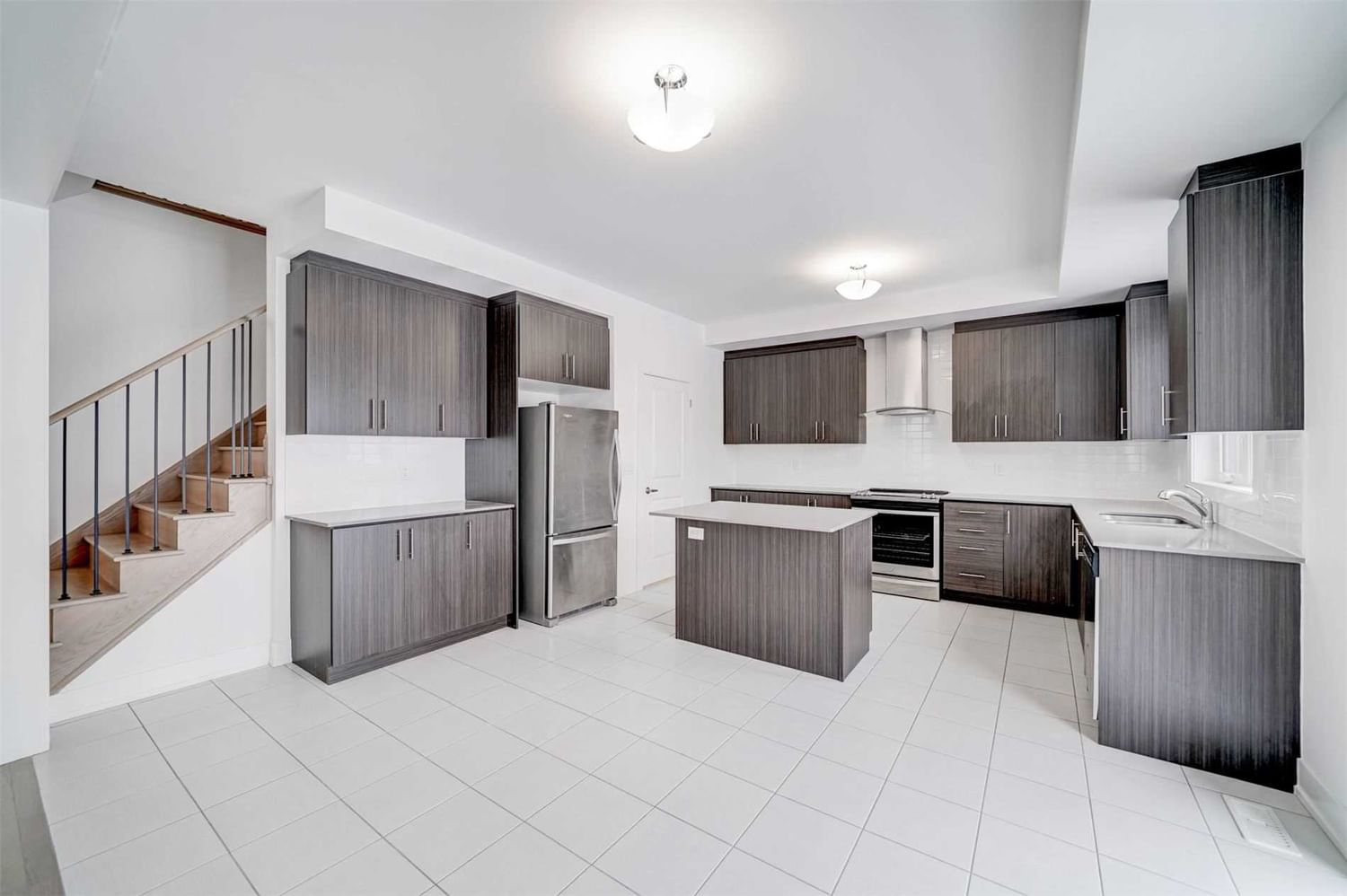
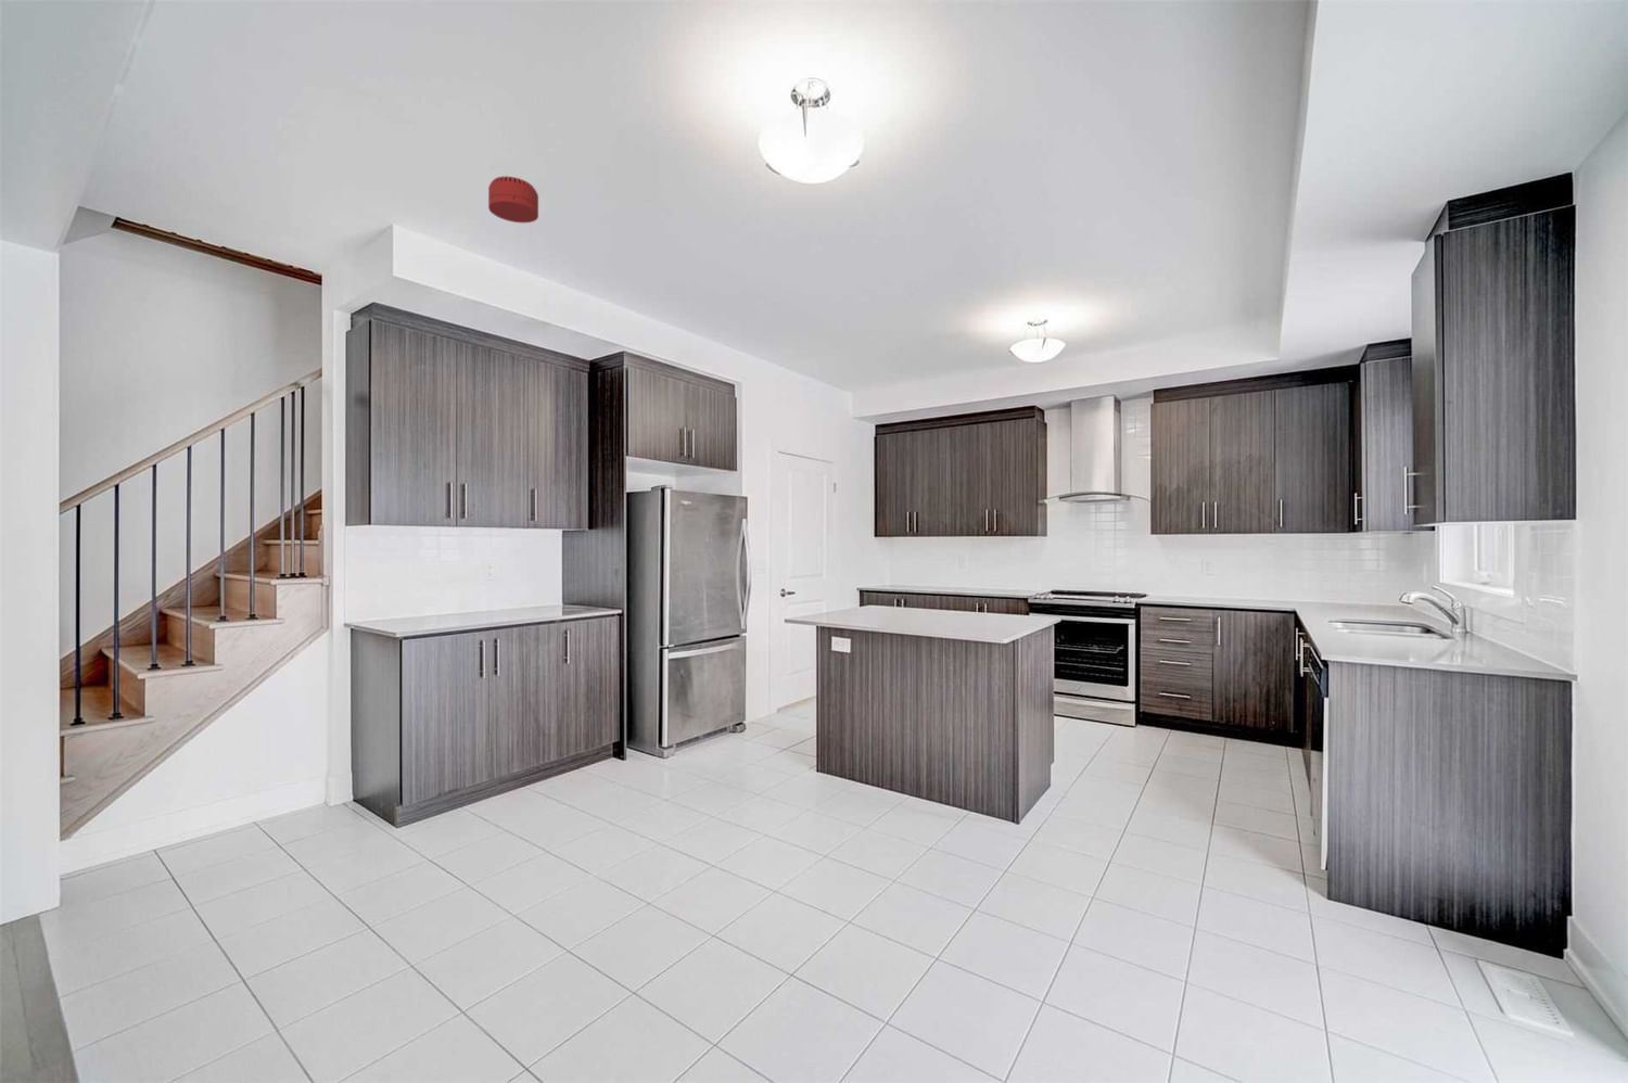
+ smoke detector [487,175,539,224]
